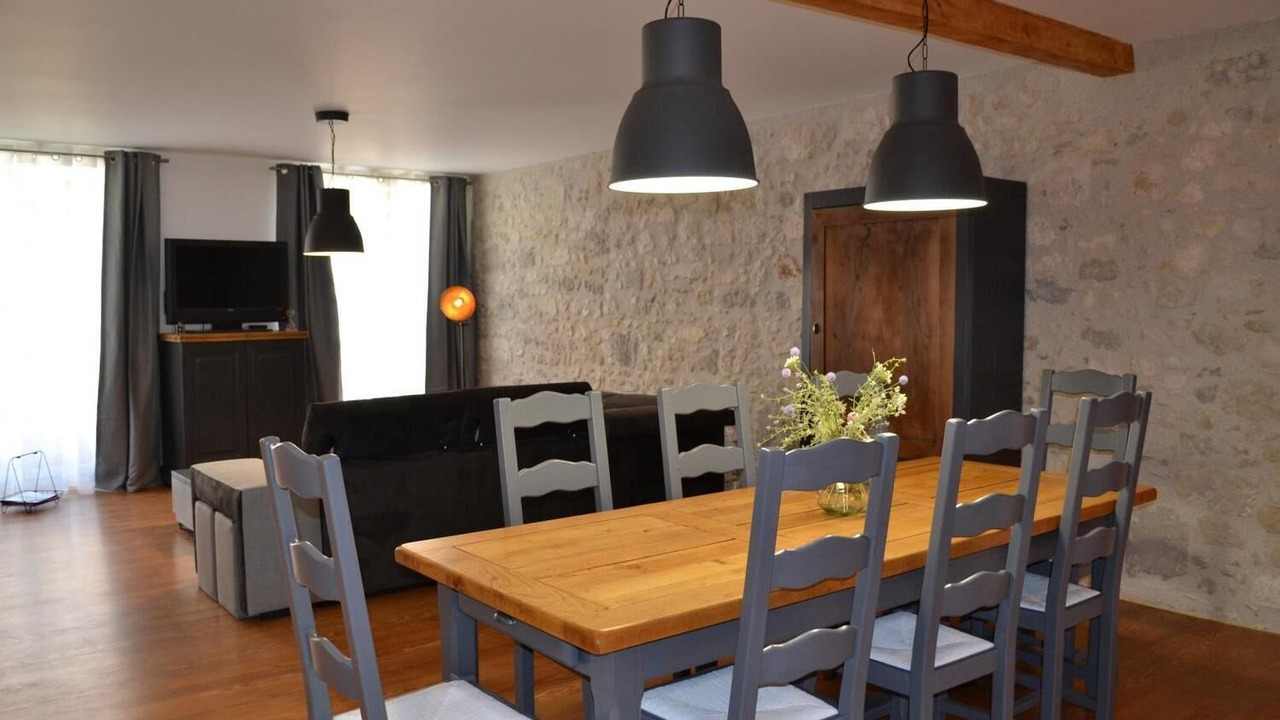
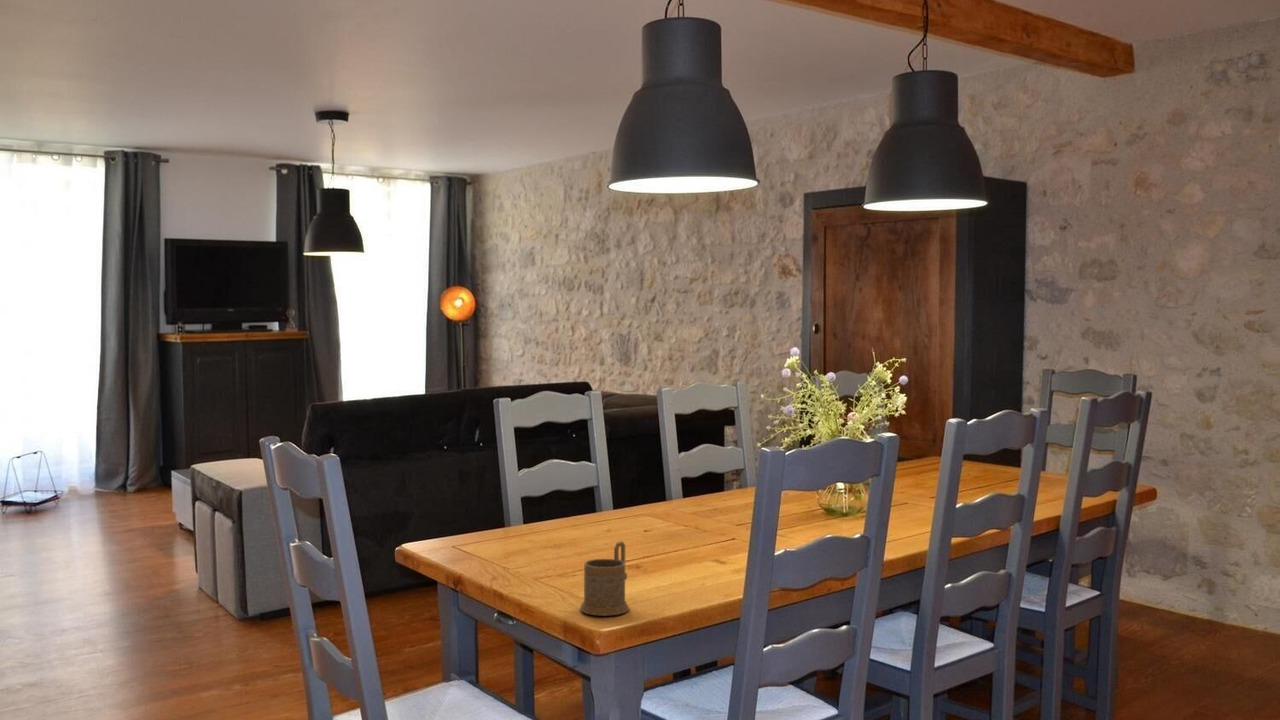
+ mug [579,540,630,617]
